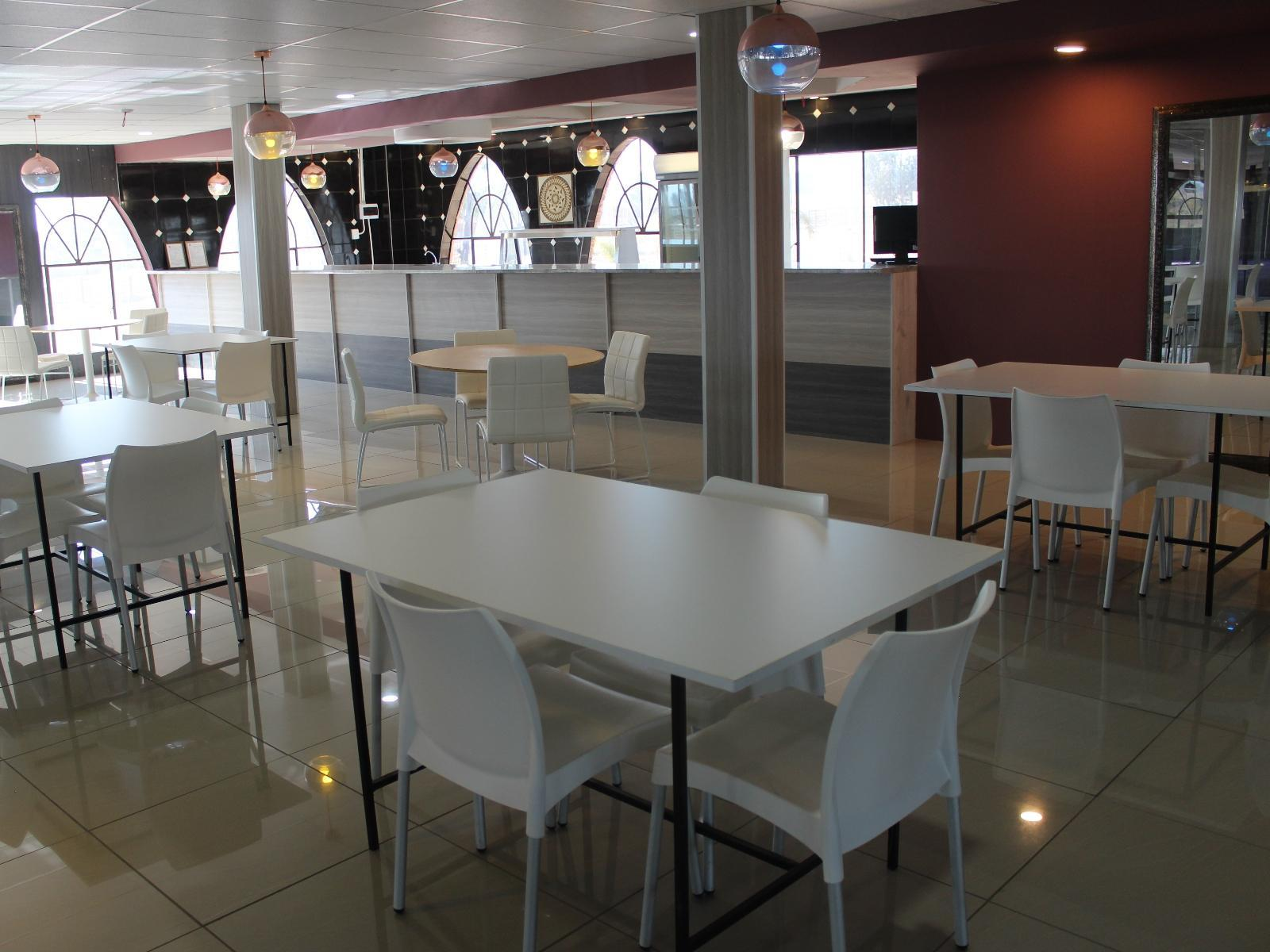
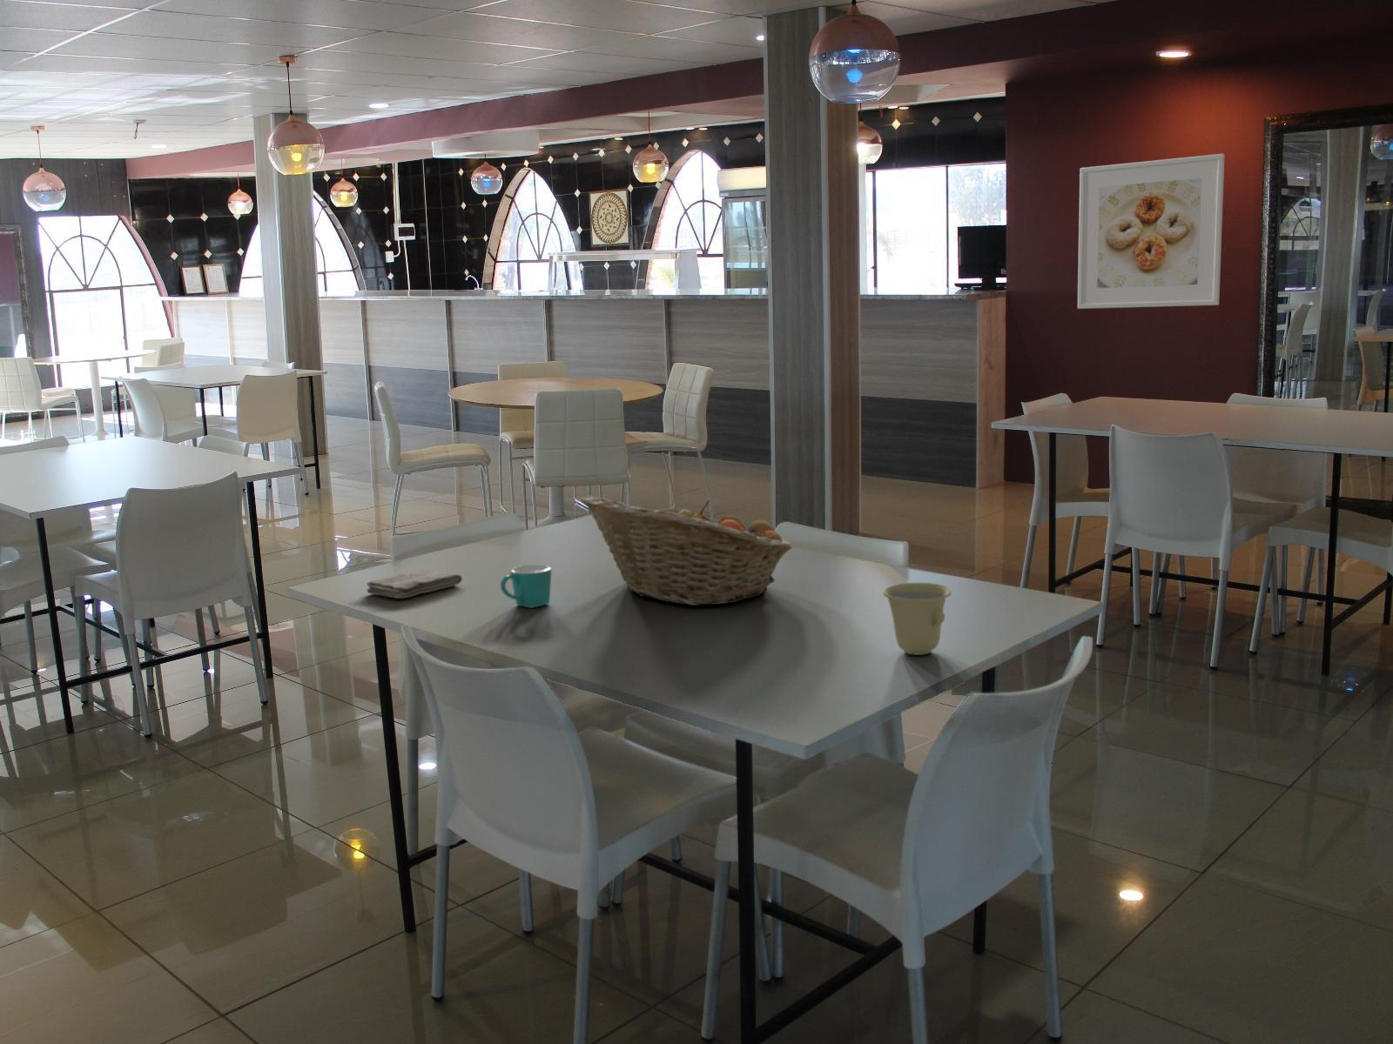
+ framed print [1077,154,1226,309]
+ cup [882,582,952,656]
+ fruit basket [580,495,792,606]
+ mug [500,564,553,609]
+ washcloth [366,569,463,600]
